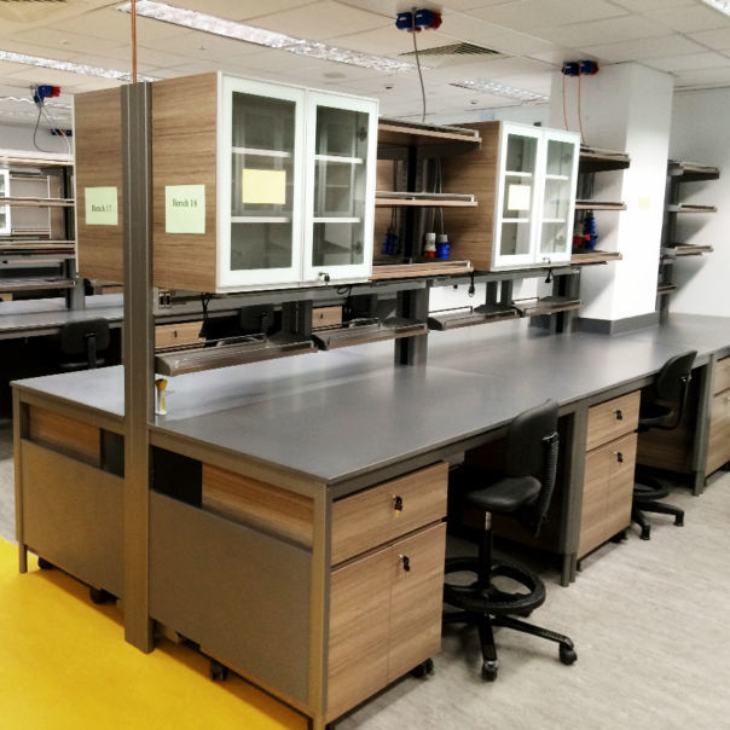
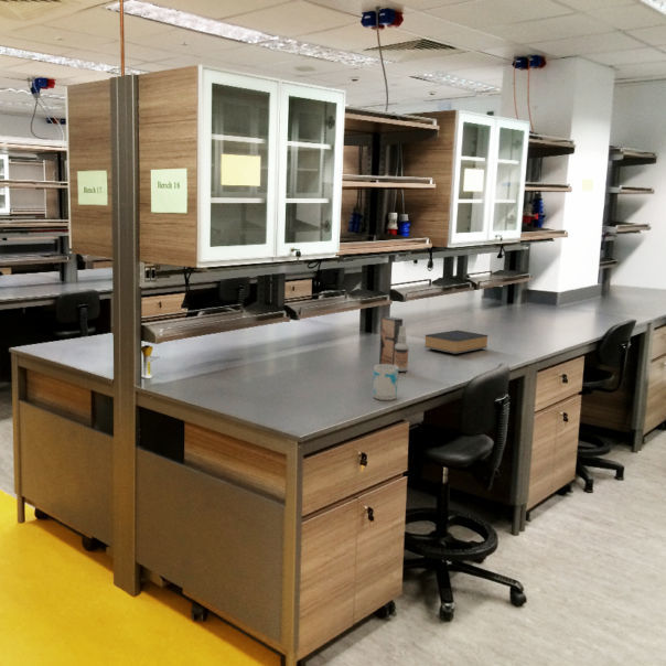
+ spray bottle [378,315,409,373]
+ book [423,330,488,355]
+ mug [372,364,399,401]
